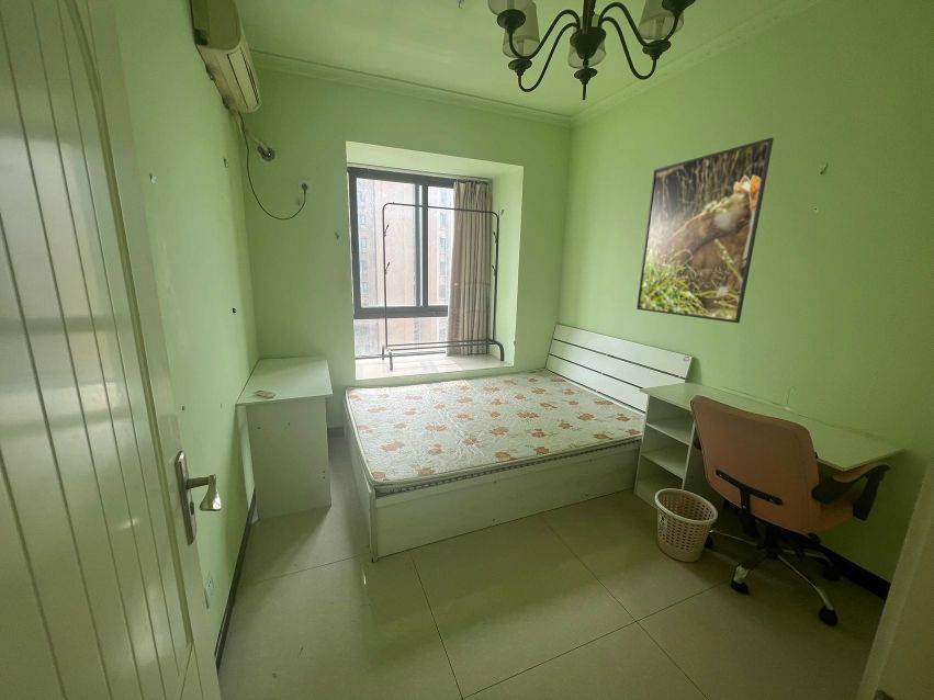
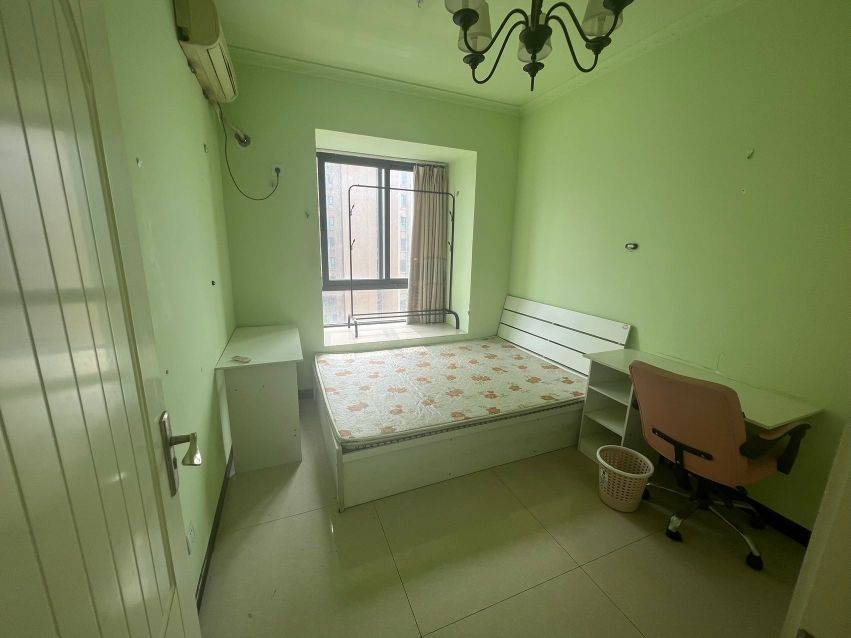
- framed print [635,137,775,324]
